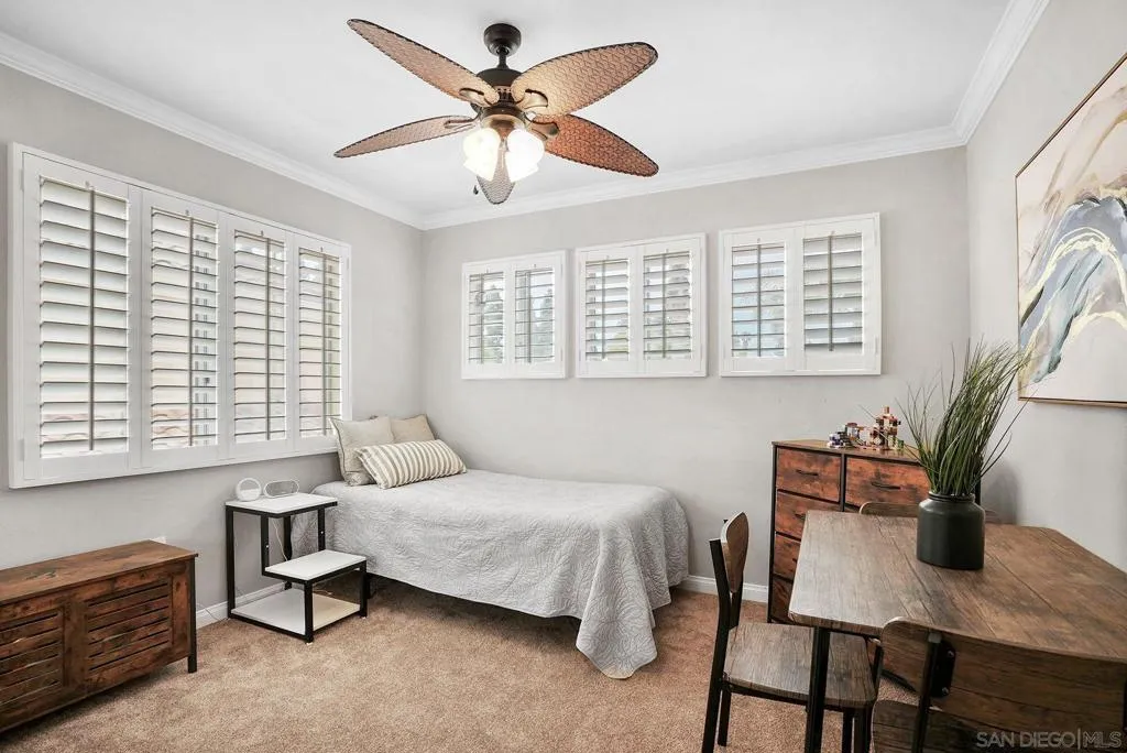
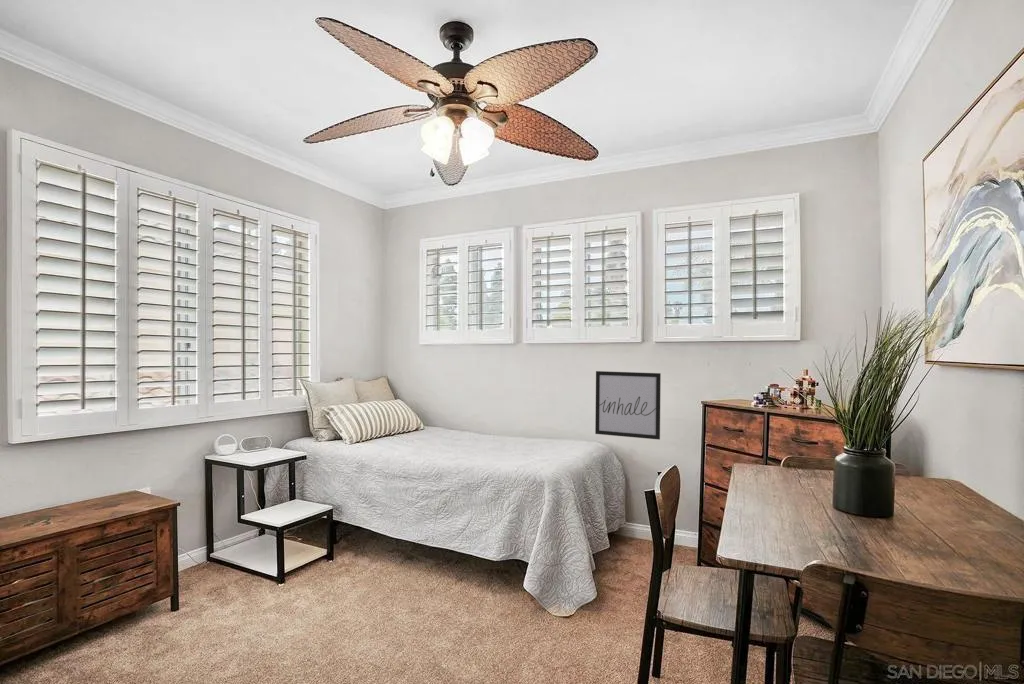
+ wall art [594,370,662,441]
